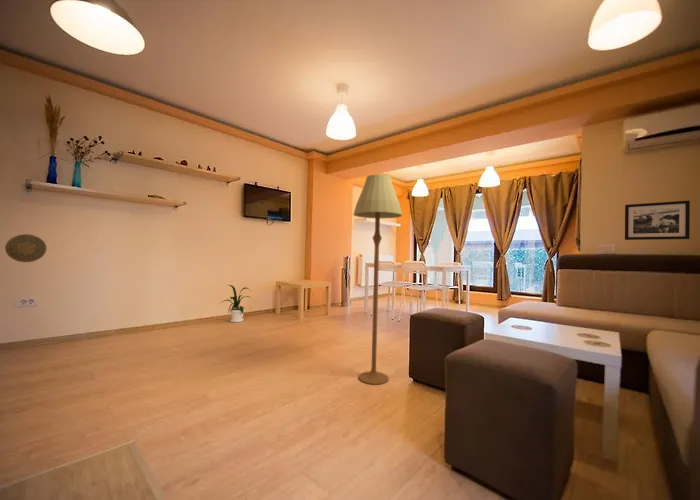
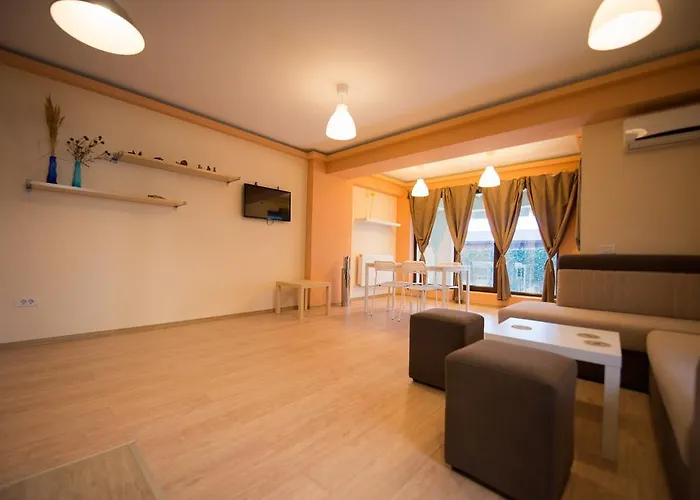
- floor lamp [352,173,403,386]
- decorative plate [4,233,48,263]
- house plant [217,284,252,323]
- picture frame [624,199,691,241]
